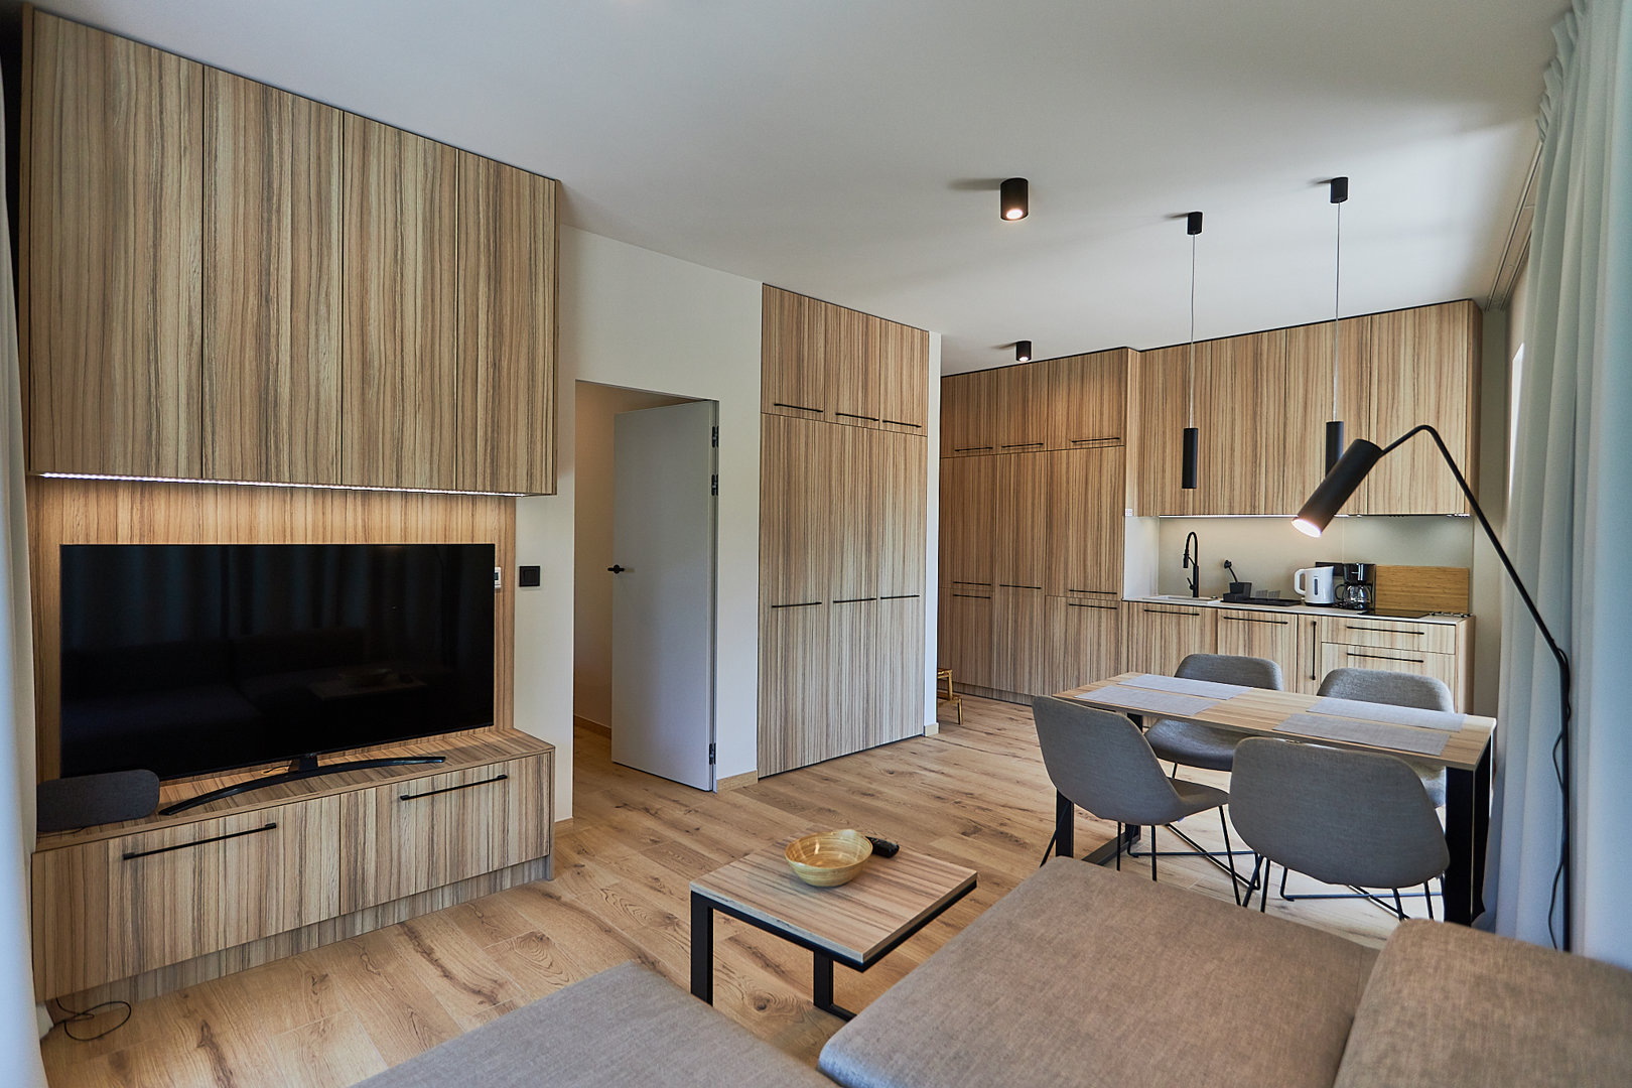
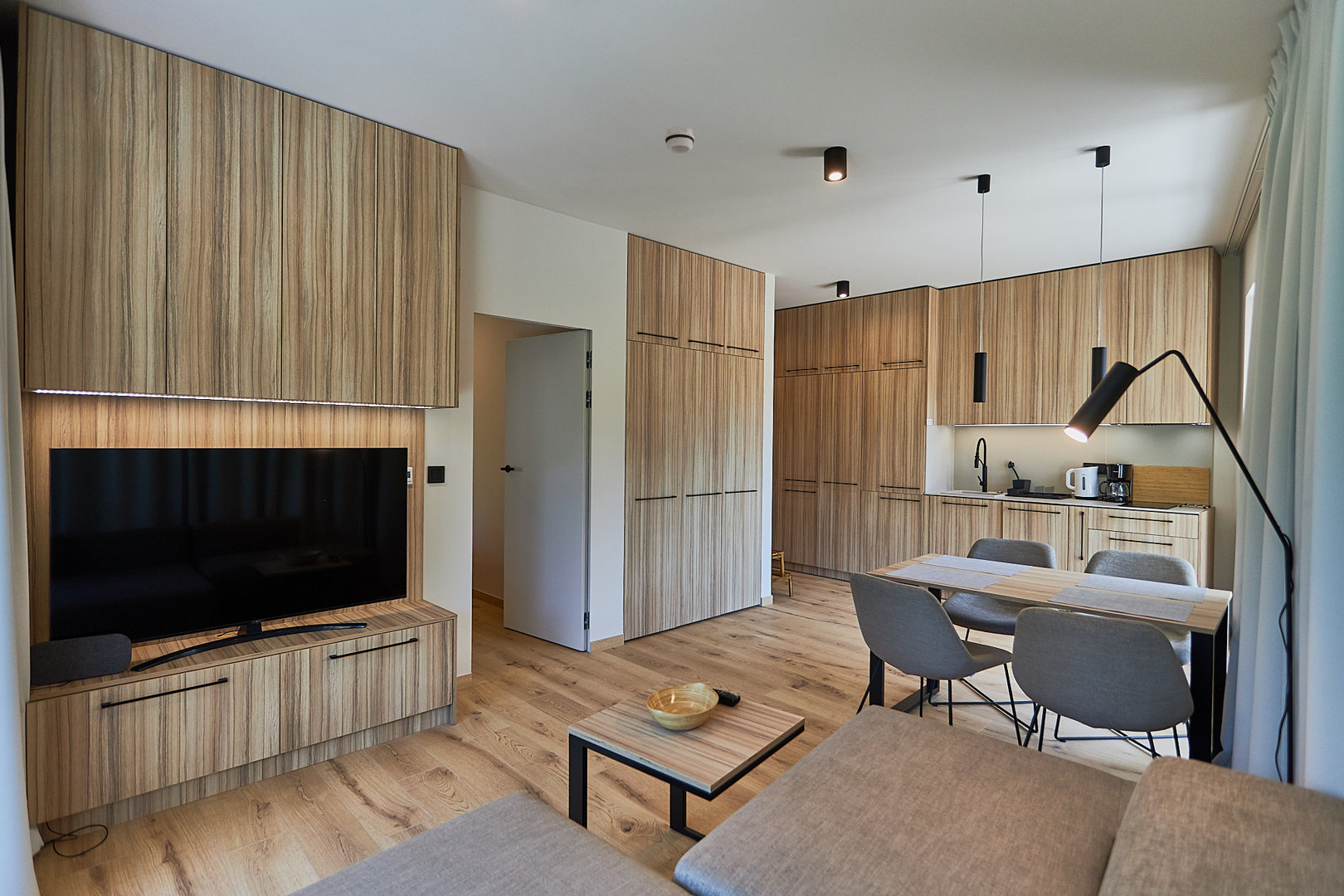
+ smoke detector [665,126,695,154]
